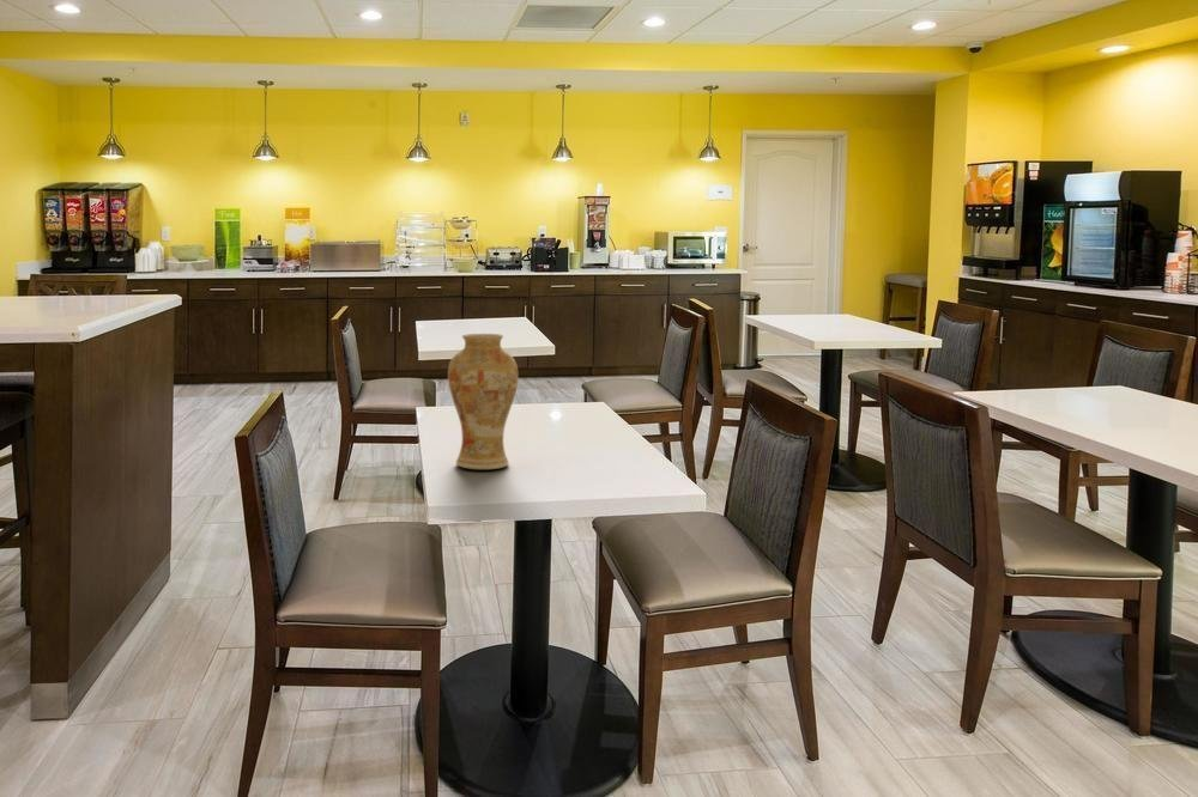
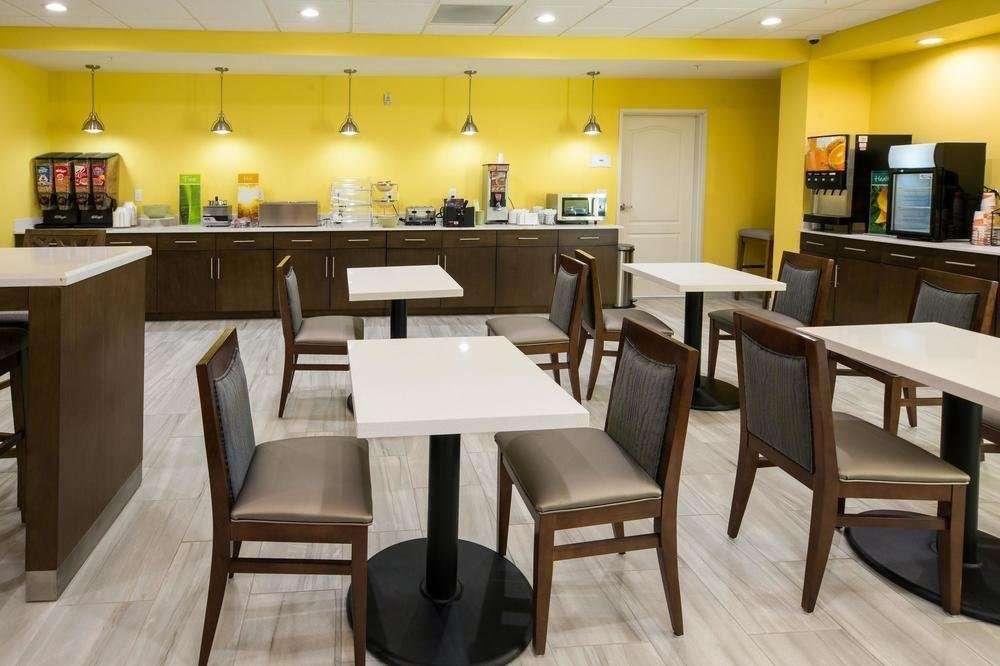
- vase [447,333,520,470]
